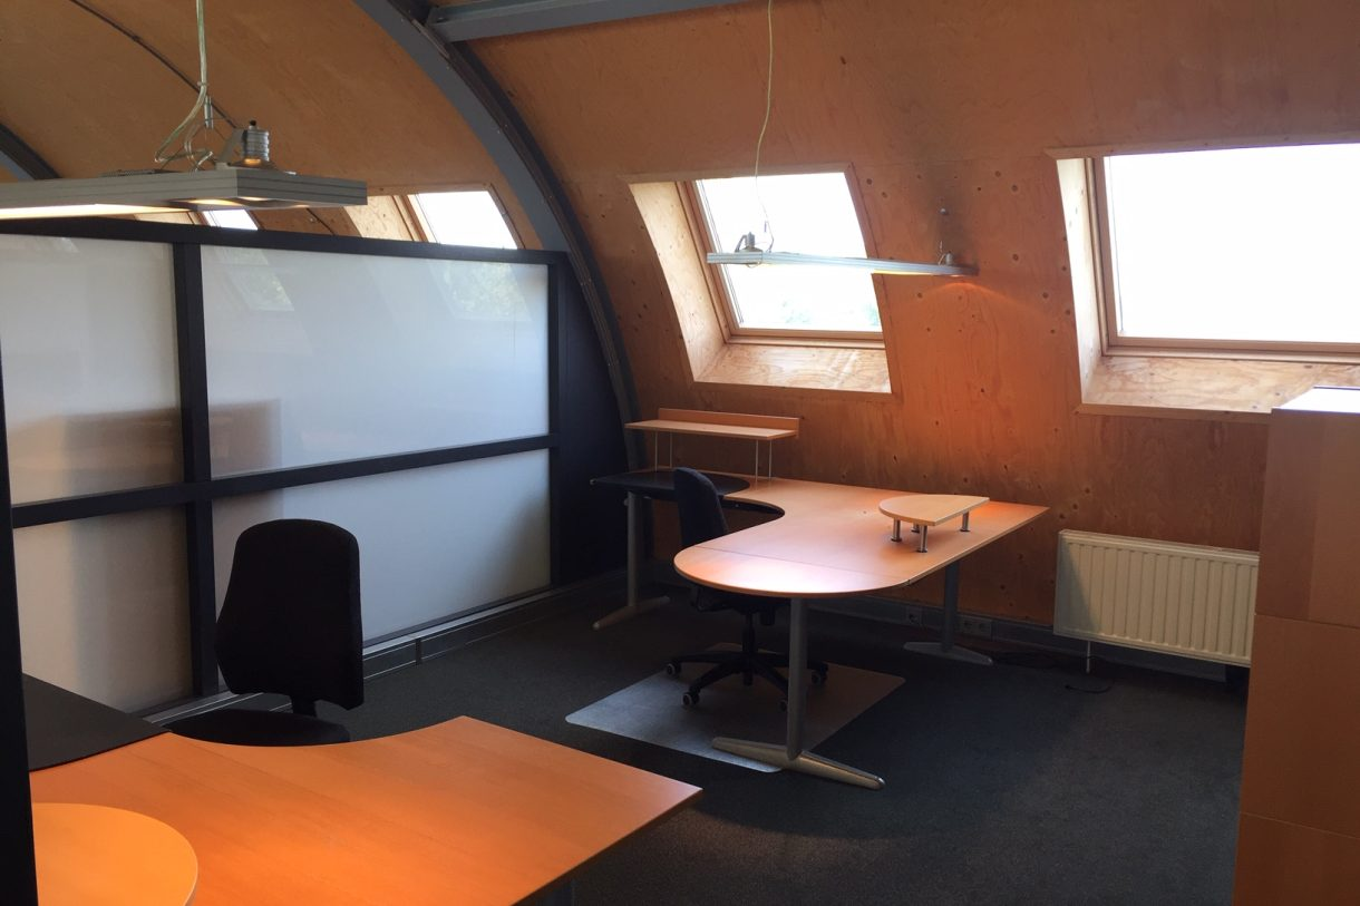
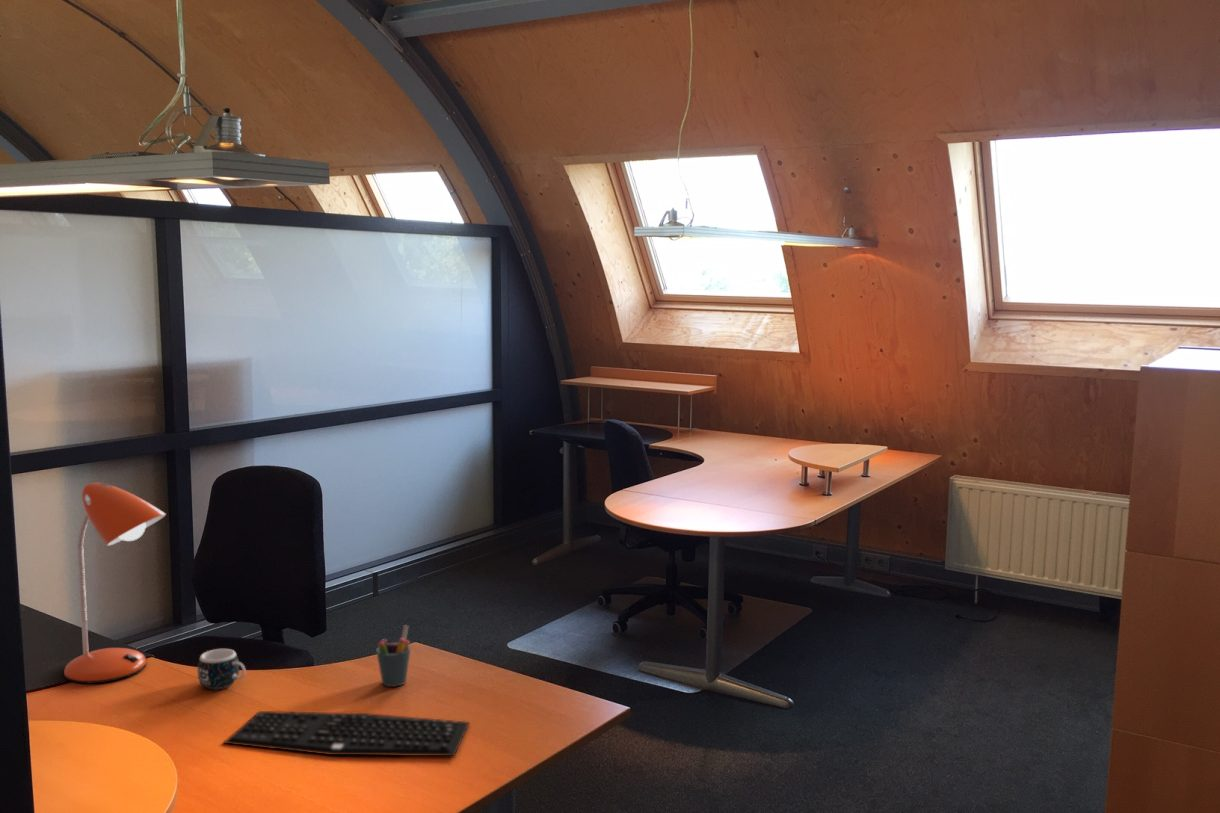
+ mug [197,648,247,690]
+ keyboard [223,710,470,757]
+ desk lamp [63,482,167,684]
+ pen holder [375,624,412,688]
